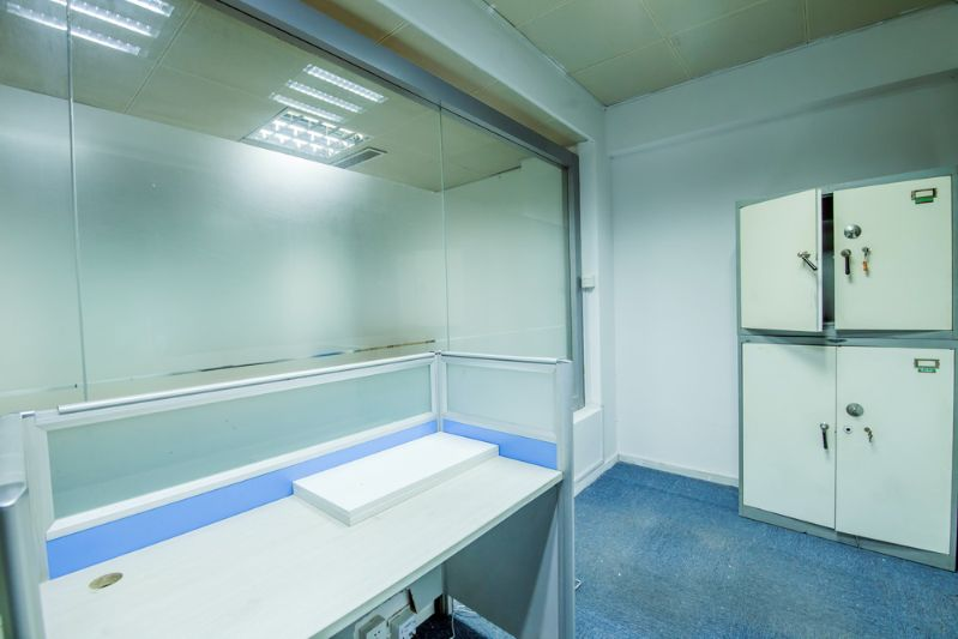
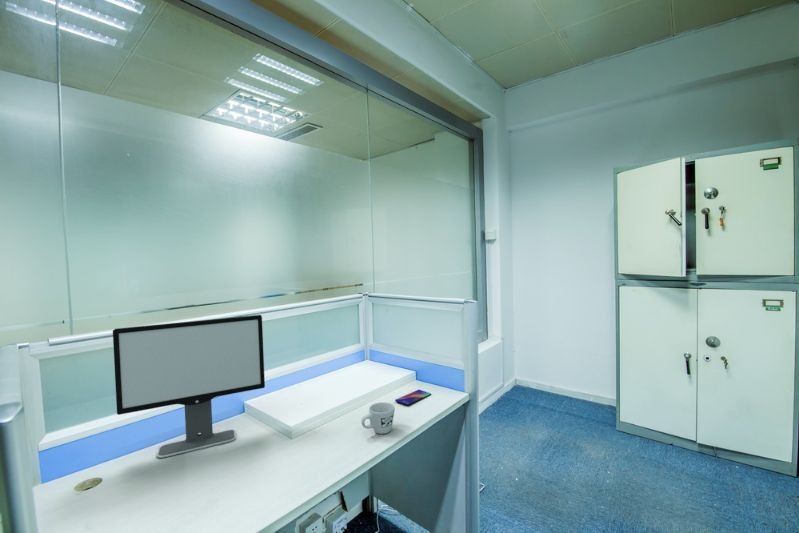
+ computer monitor [112,314,266,459]
+ smartphone [394,389,432,407]
+ mug [360,401,396,435]
